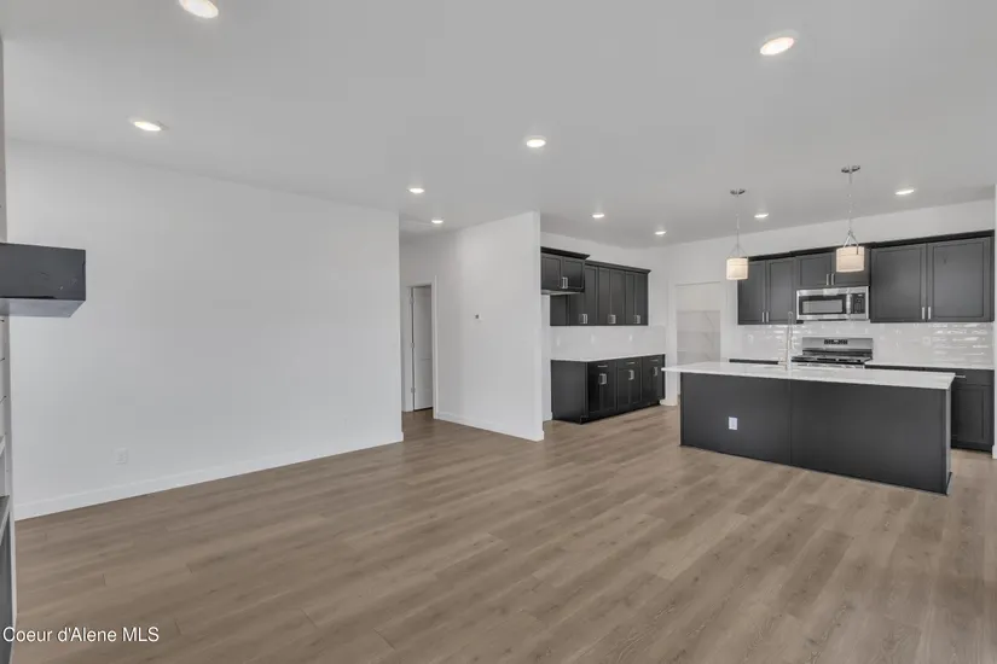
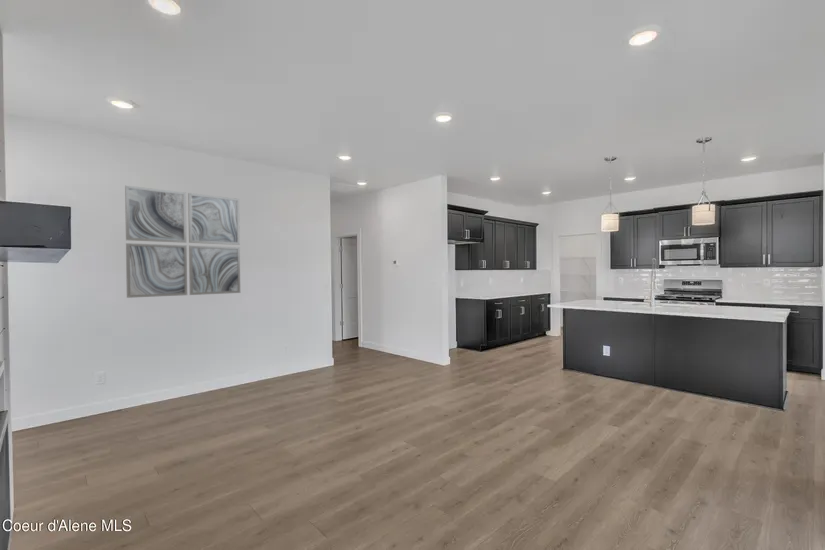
+ wall art [124,185,241,299]
